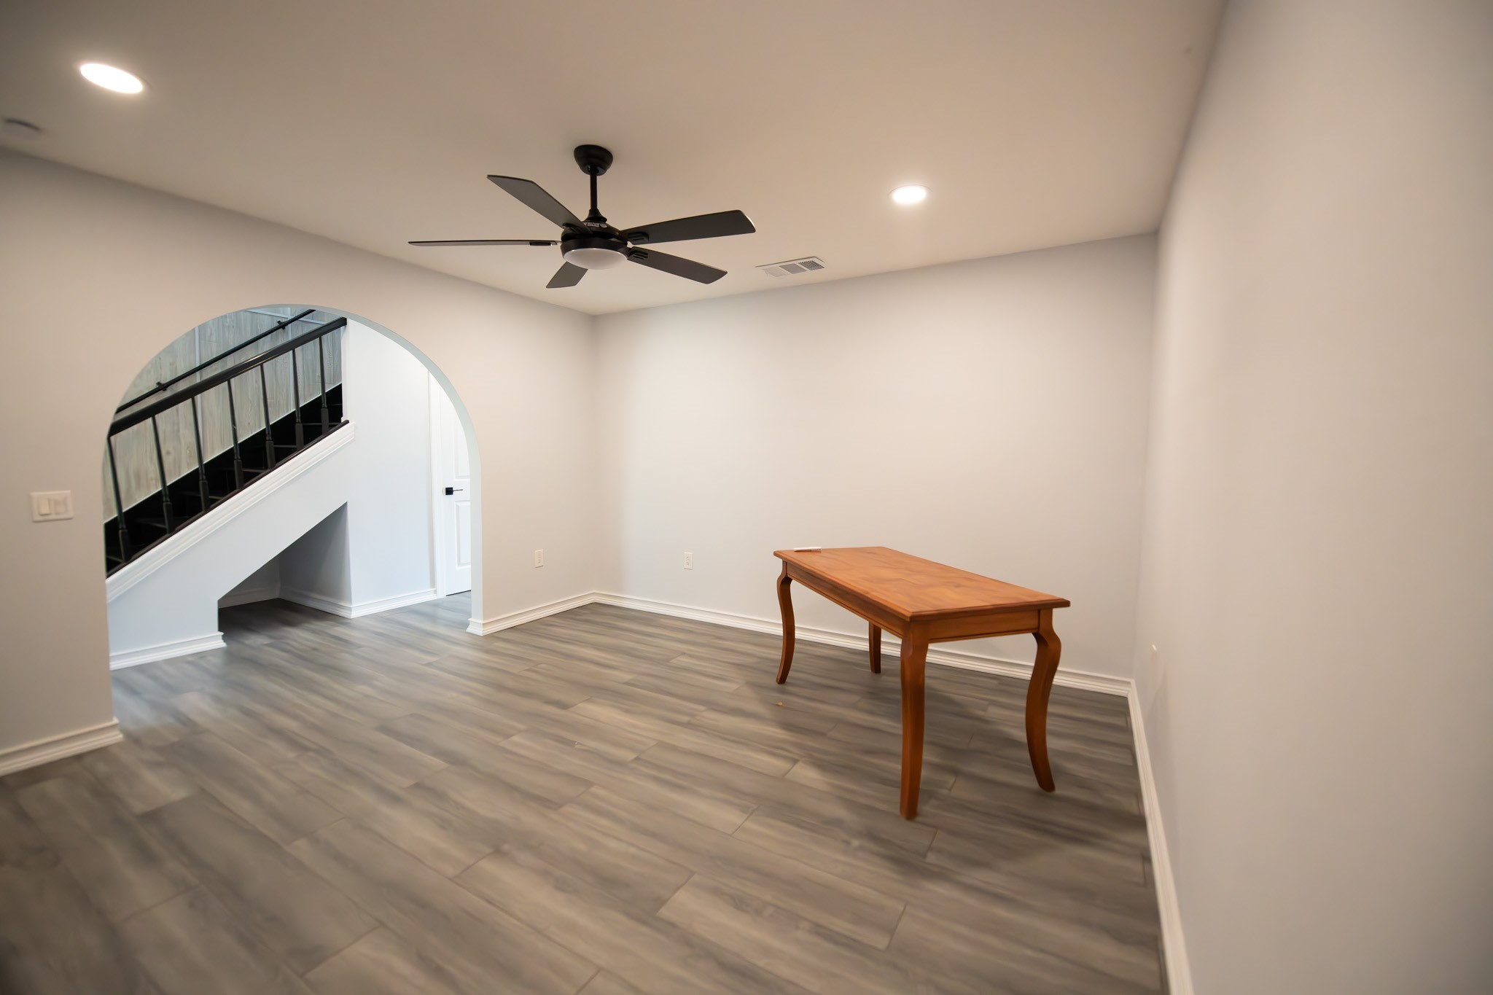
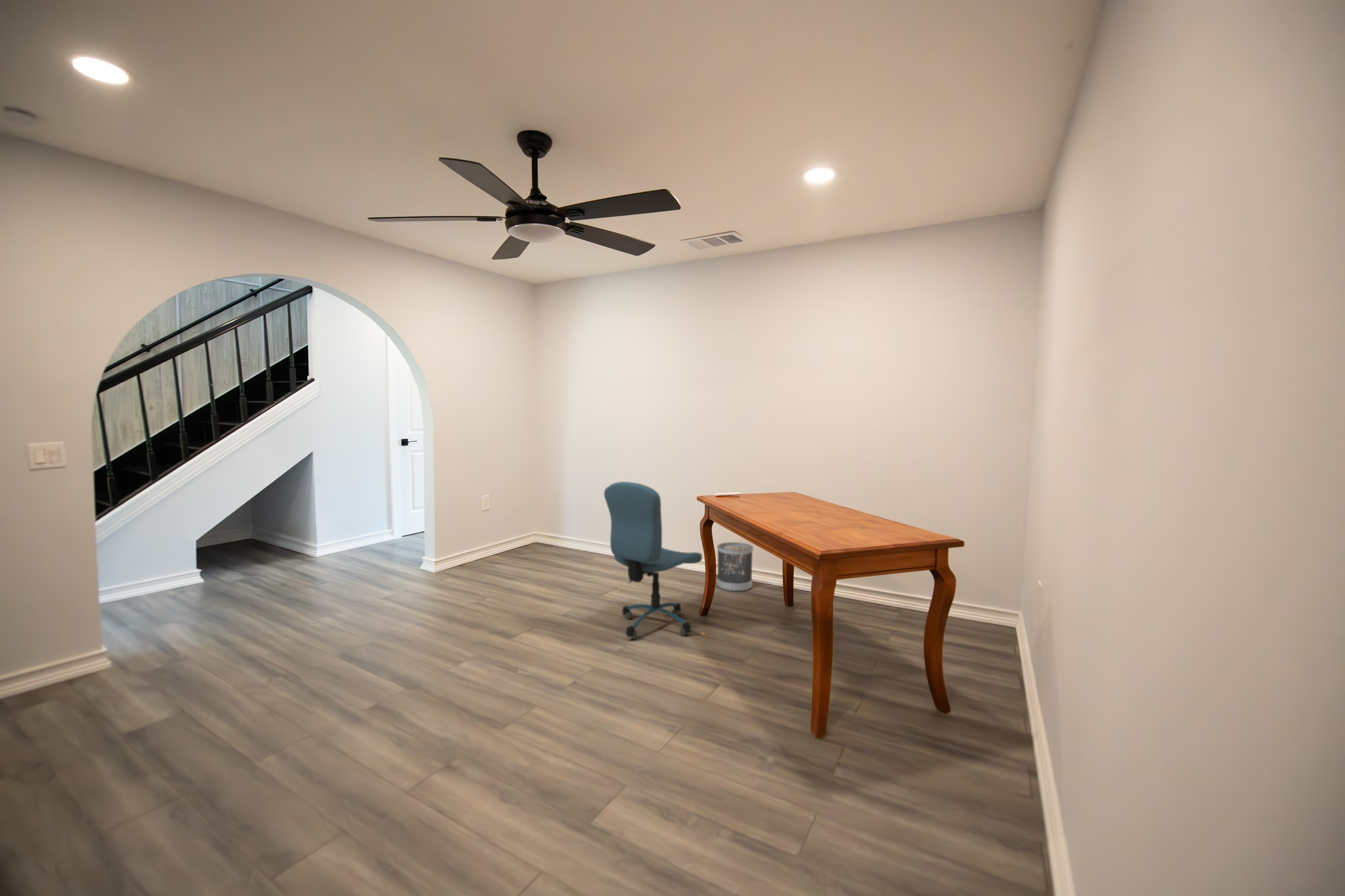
+ wastebasket [716,542,754,592]
+ office chair [604,481,703,639]
